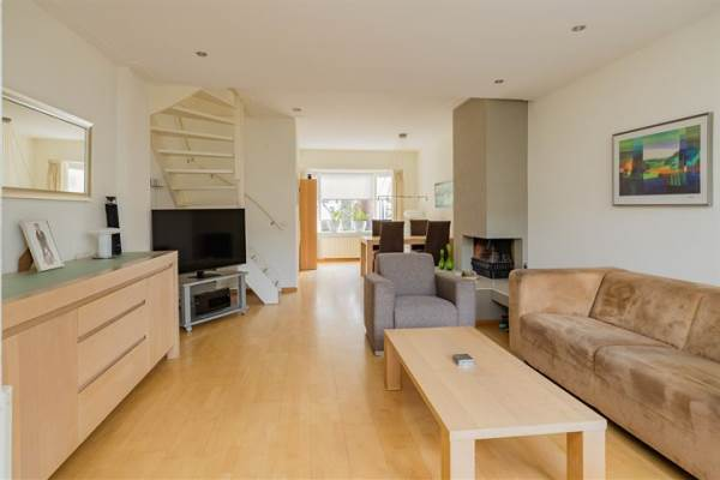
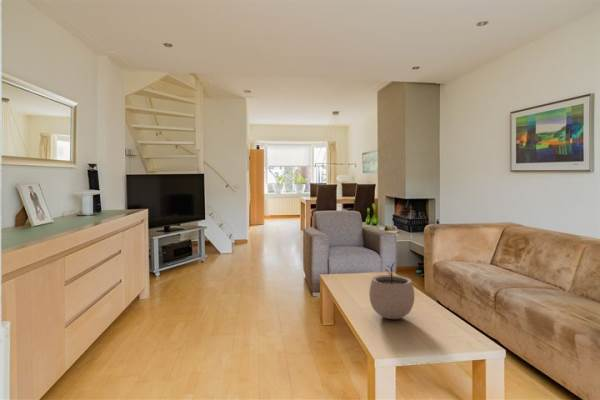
+ plant pot [368,262,416,320]
